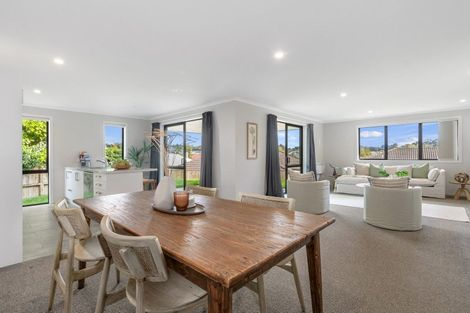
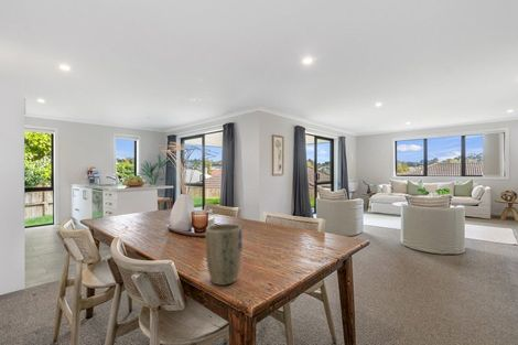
+ plant pot [204,223,244,287]
